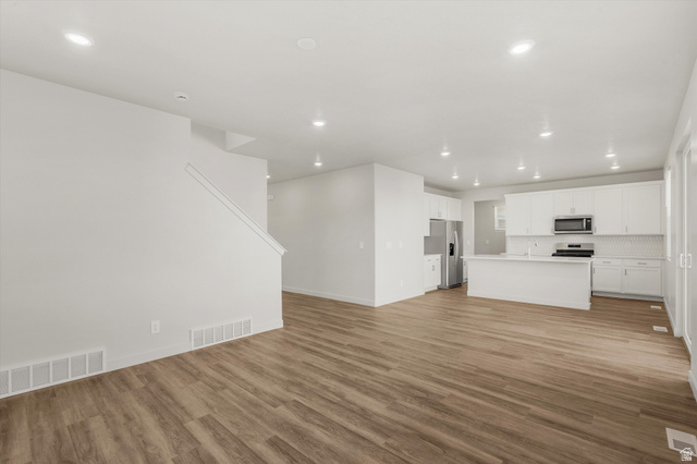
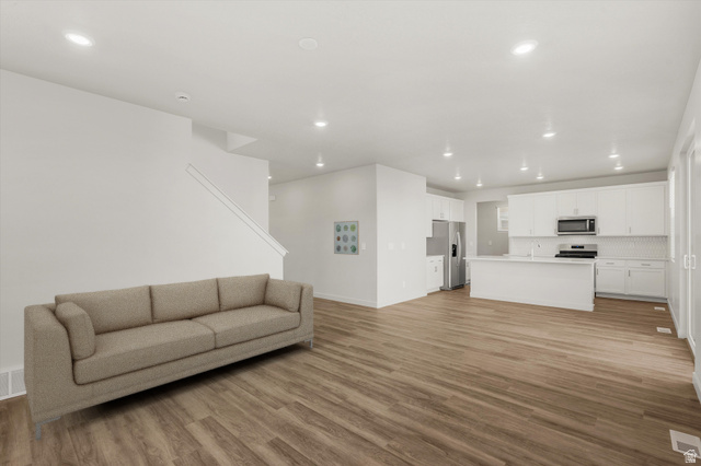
+ sofa [23,272,315,442]
+ wall art [333,220,360,256]
